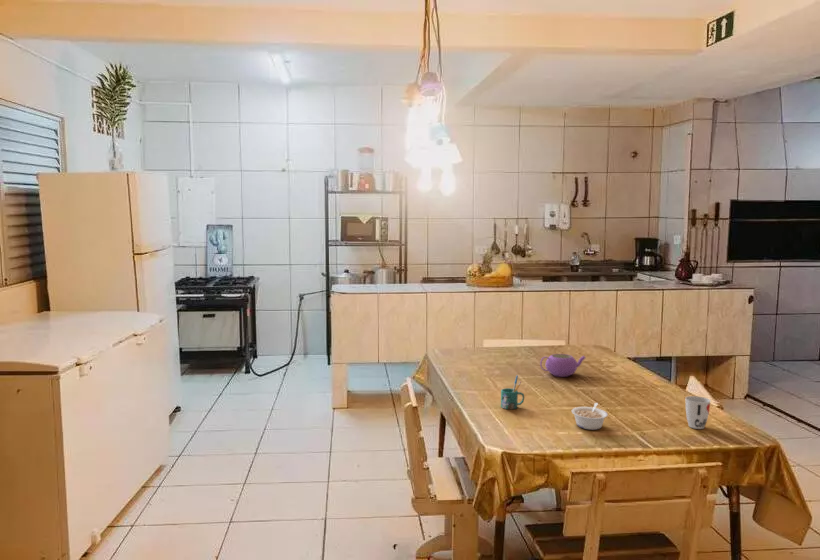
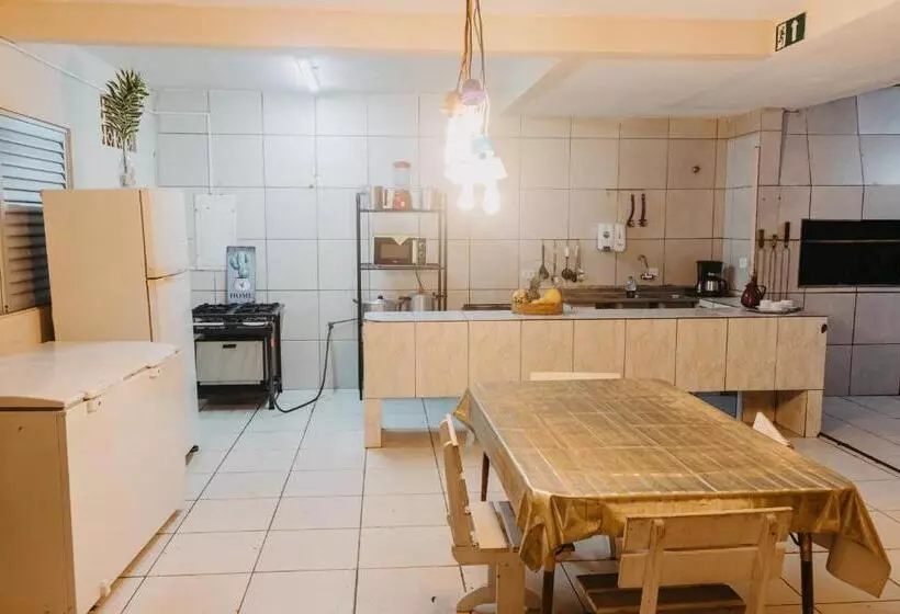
- cup [684,395,711,430]
- teapot [539,353,586,378]
- legume [571,402,609,431]
- mug [500,375,525,410]
